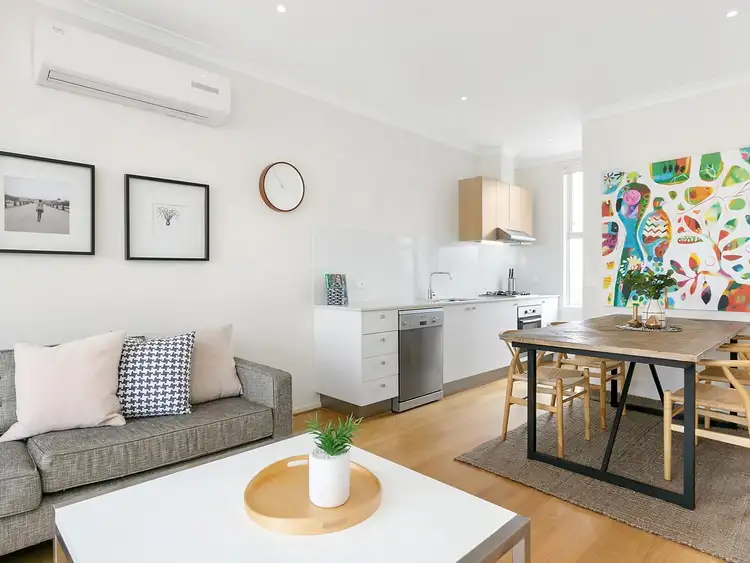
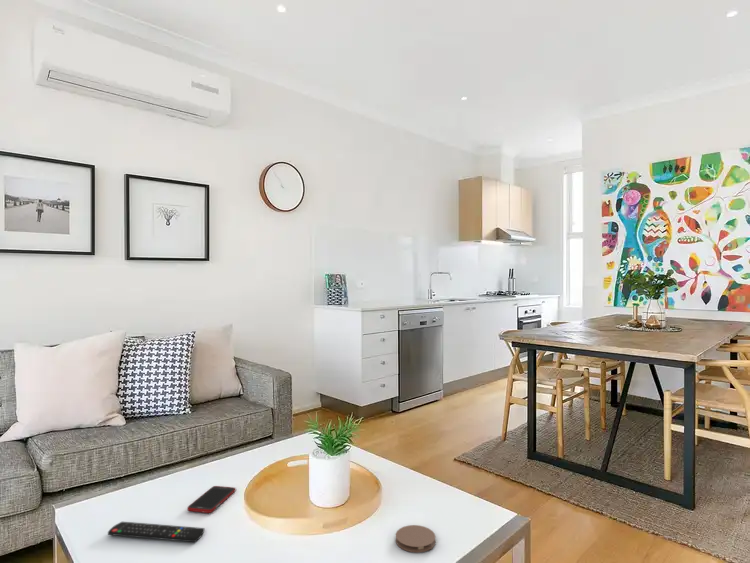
+ coaster [395,524,436,553]
+ cell phone [186,485,236,514]
+ remote control [107,521,205,543]
